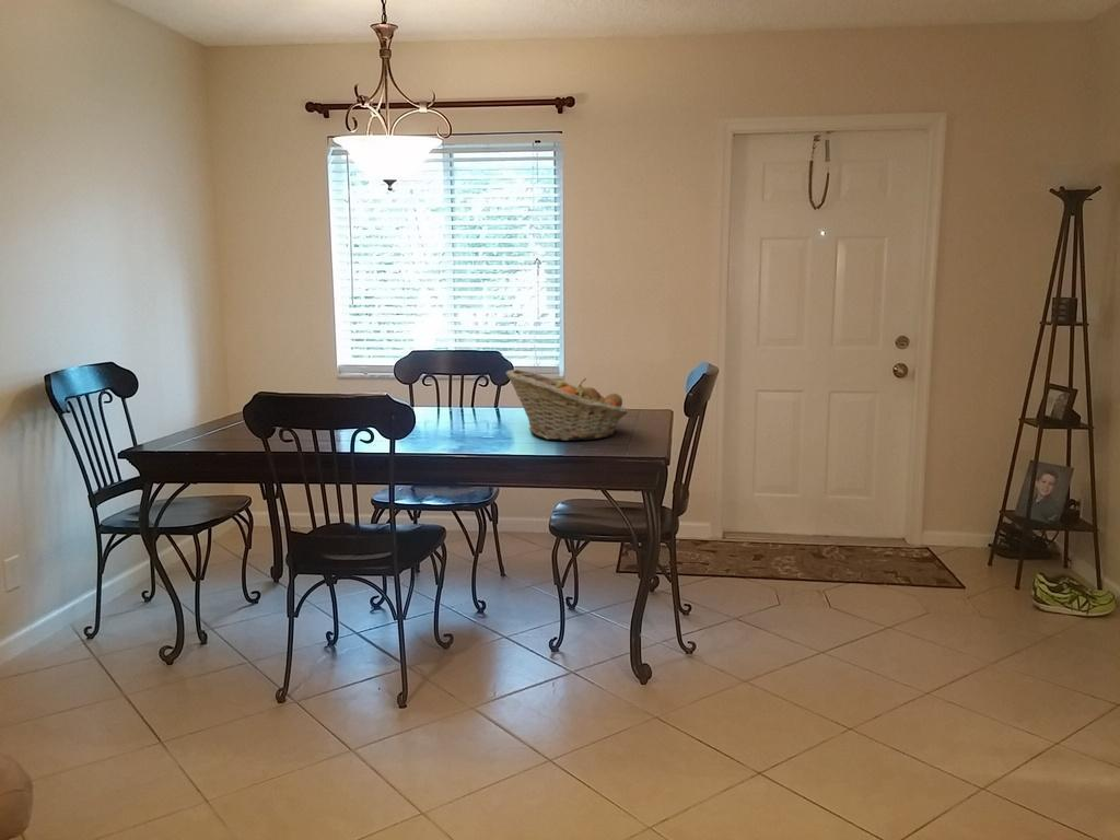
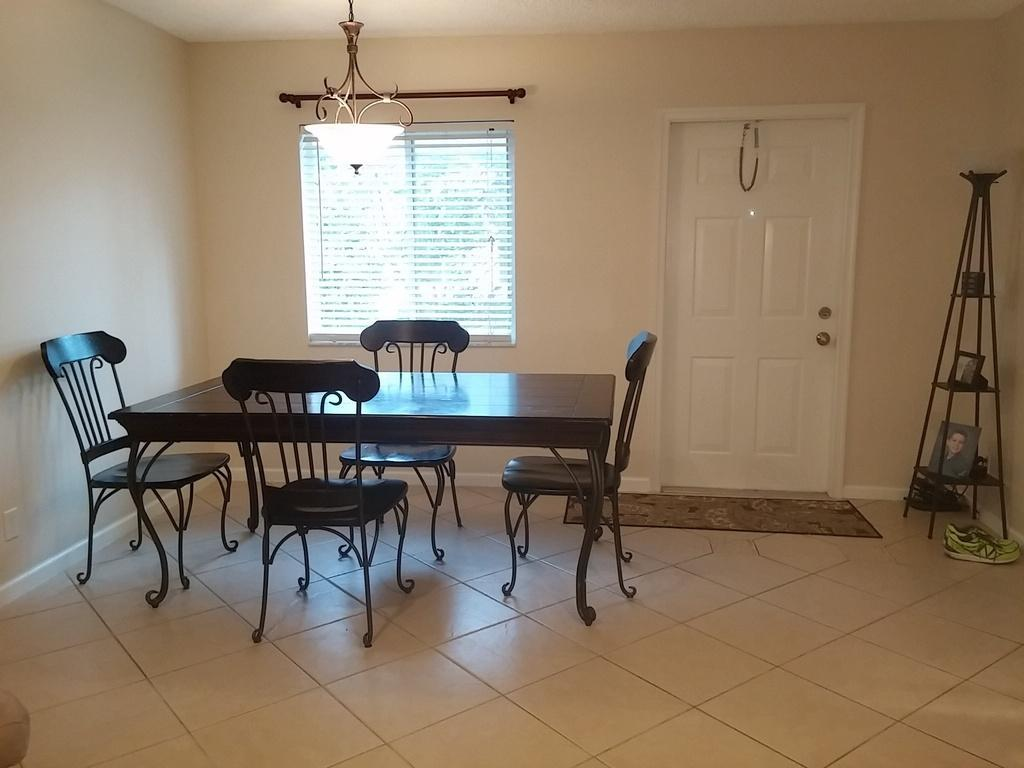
- fruit basket [504,369,629,442]
